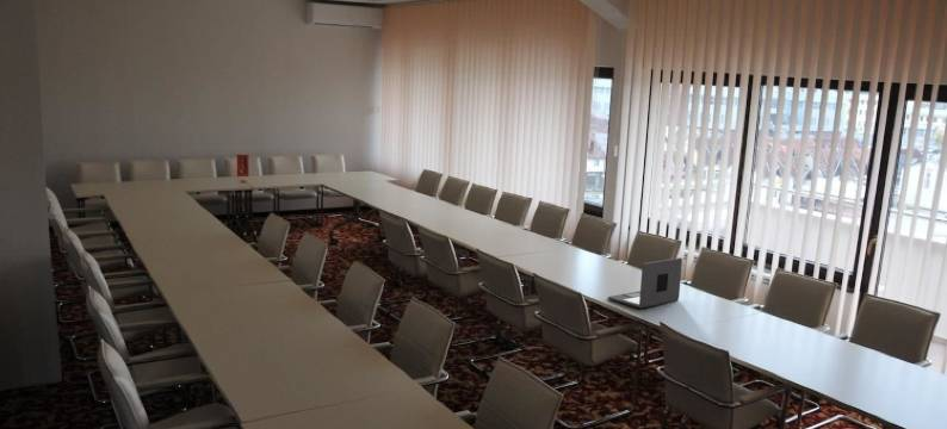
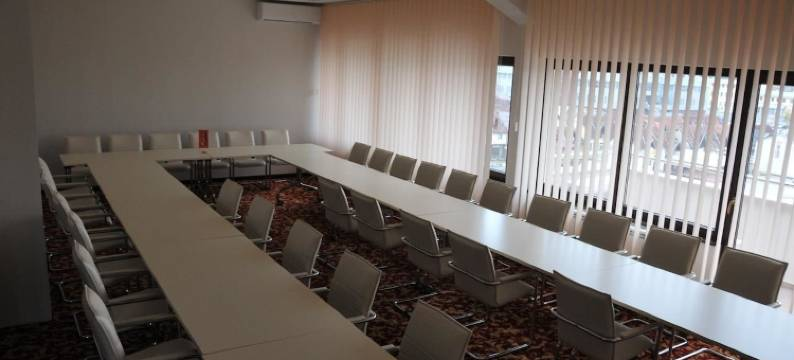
- laptop [607,256,683,310]
